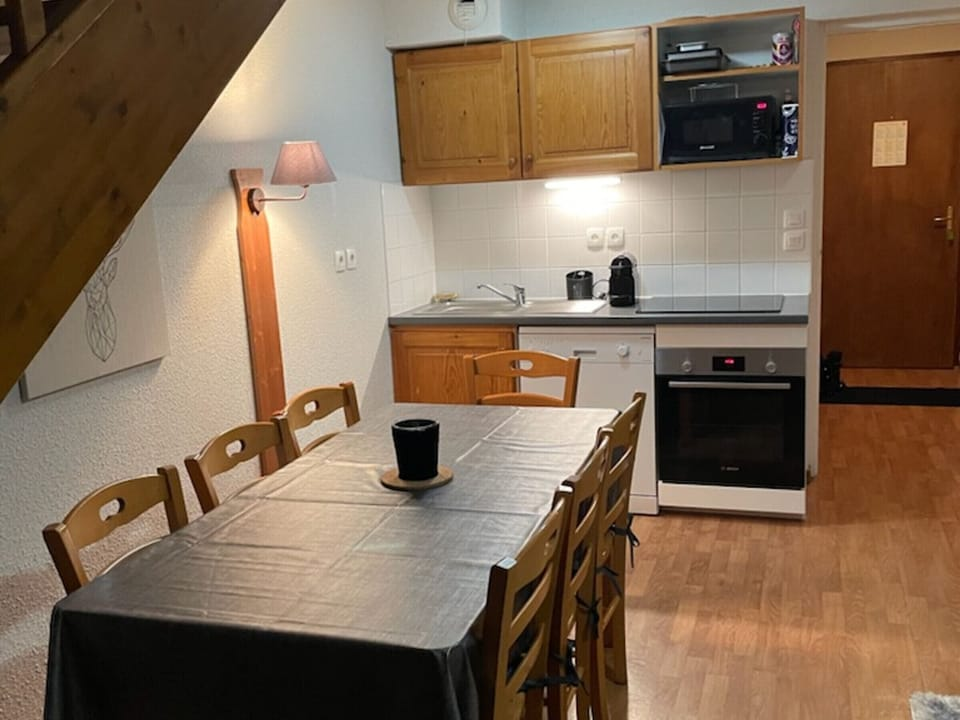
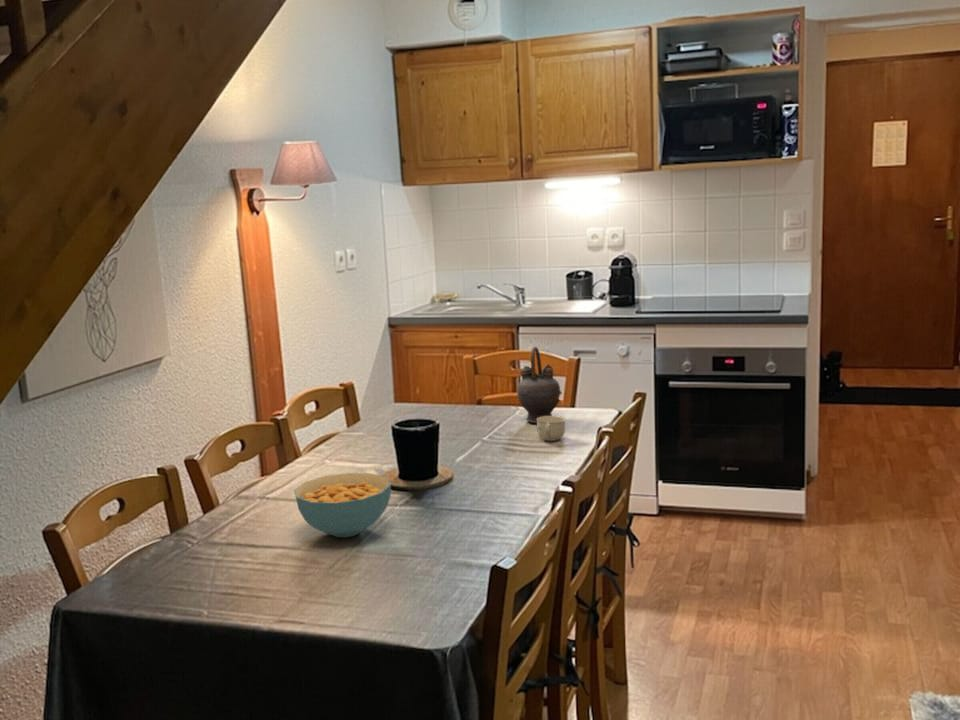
+ cup [536,415,566,442]
+ teapot [516,346,563,424]
+ cereal bowl [293,472,392,538]
